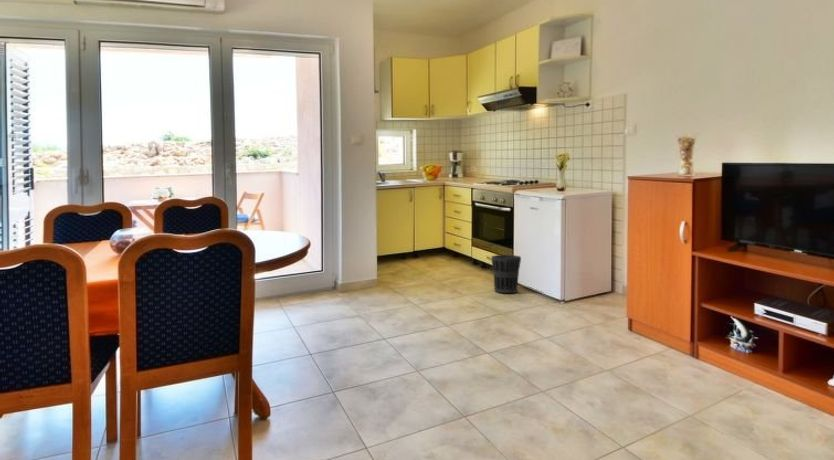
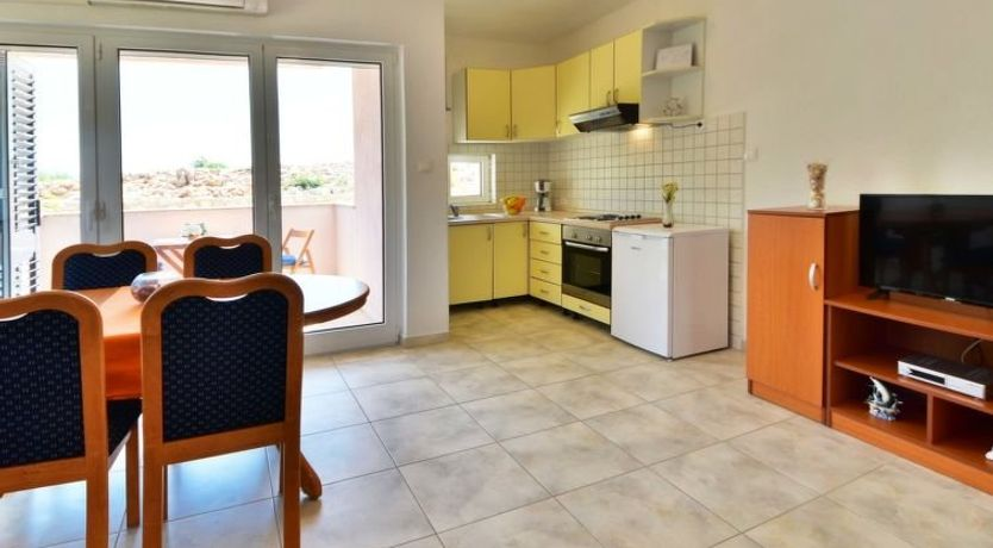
- wastebasket [490,254,522,294]
